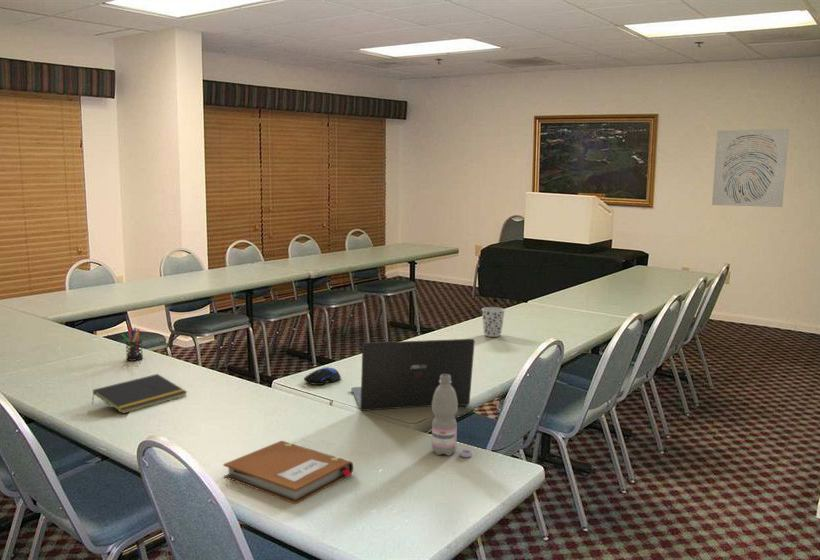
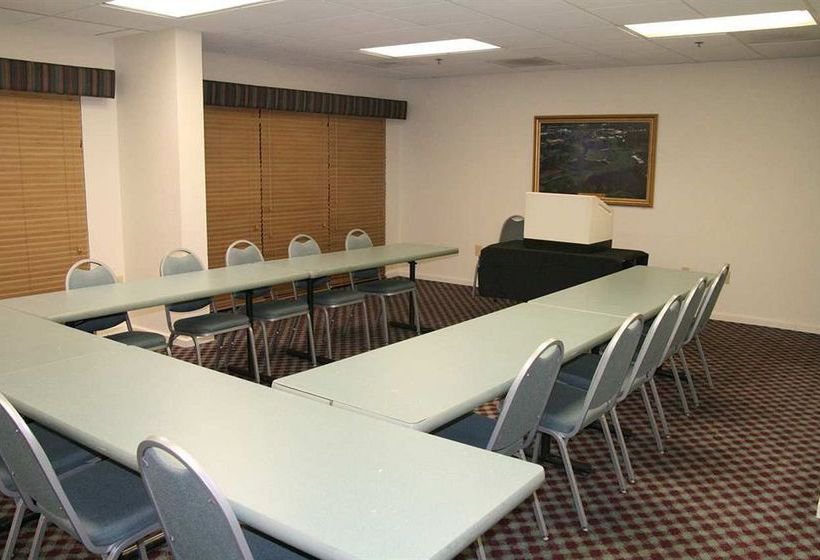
- laptop [350,338,476,412]
- notepad [91,373,188,415]
- wall art [711,128,790,208]
- water bottle [431,374,473,458]
- notebook [223,440,354,505]
- cup [481,306,506,338]
- pen holder [121,325,144,362]
- computer mouse [303,366,342,386]
